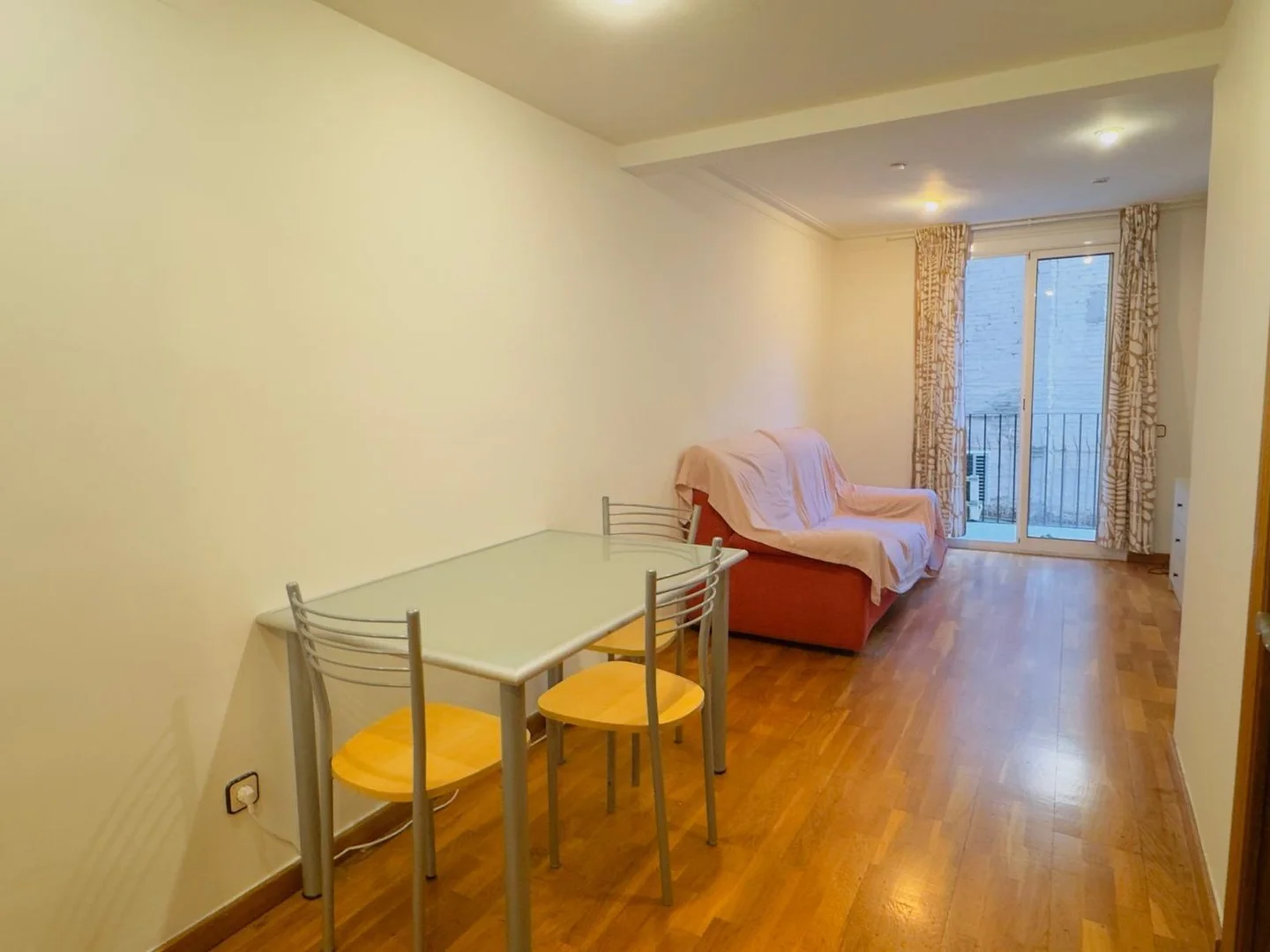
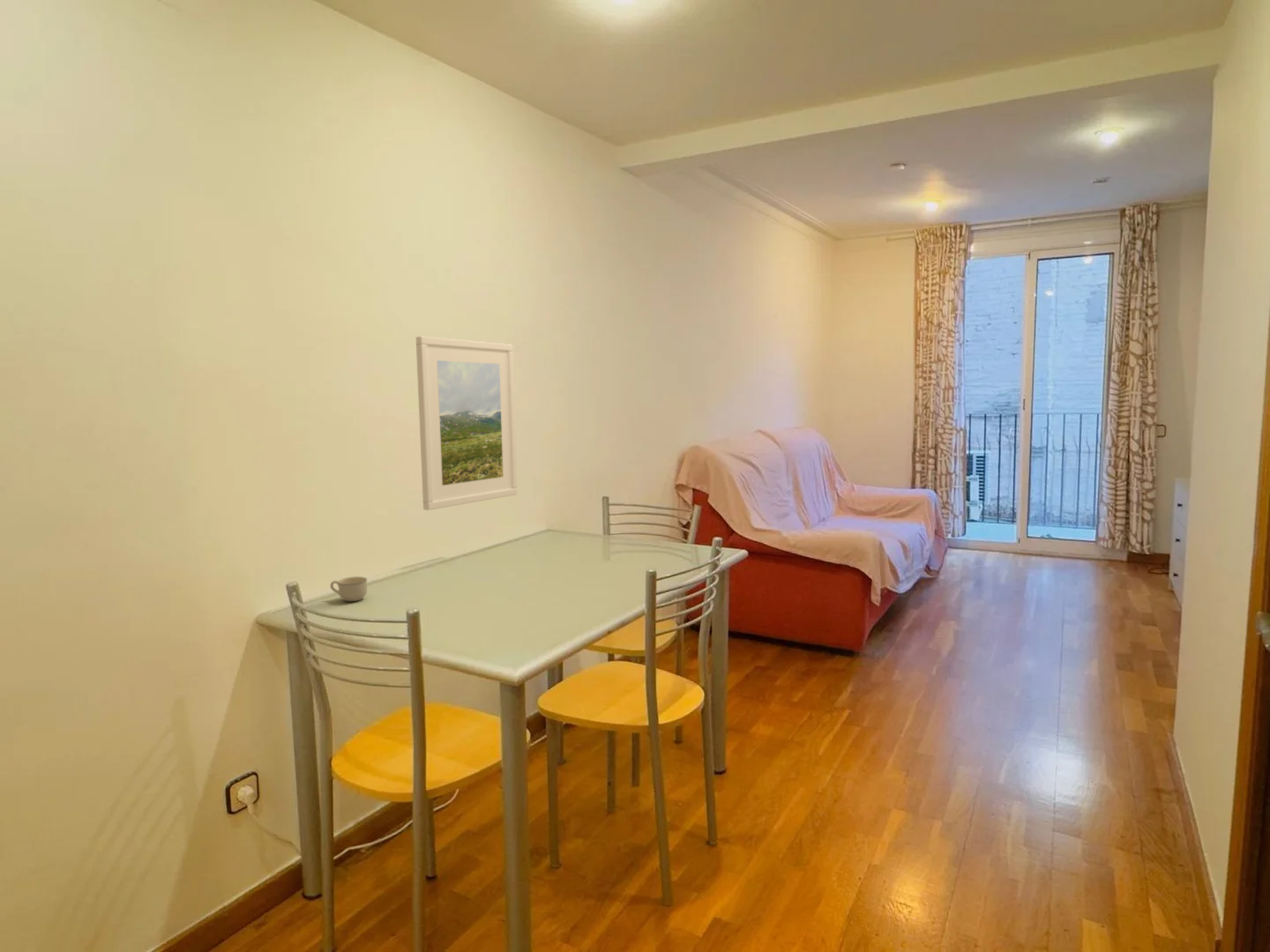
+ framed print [415,335,519,511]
+ cup [329,576,368,602]
